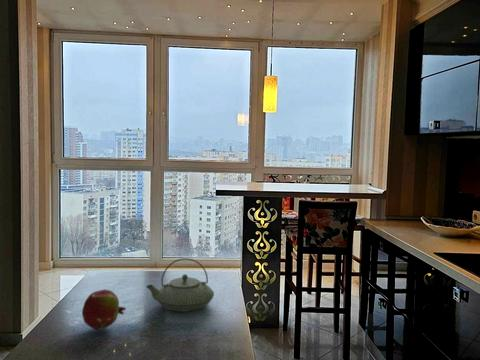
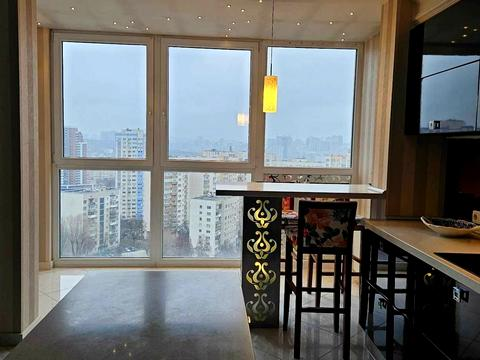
- teapot [145,257,215,313]
- fruit [81,289,127,331]
